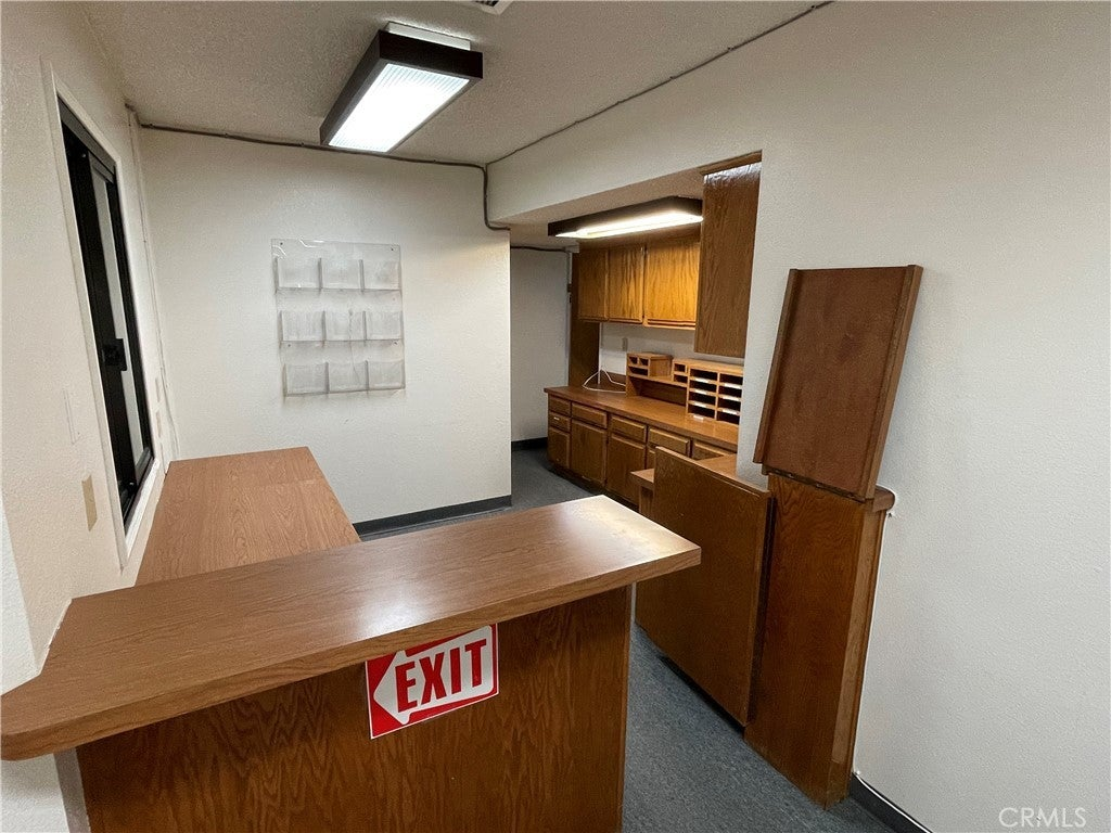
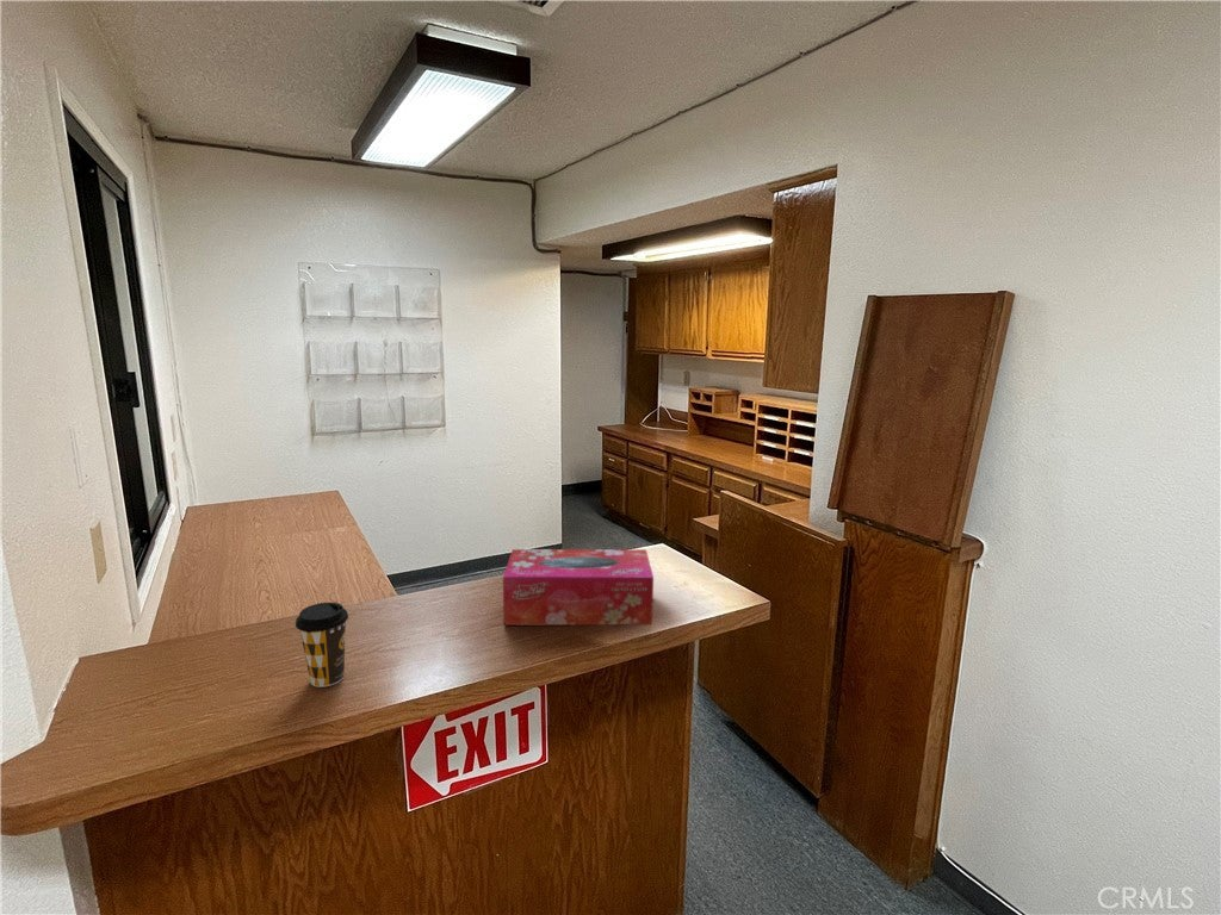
+ coffee cup [295,602,349,689]
+ tissue box [502,548,655,627]
